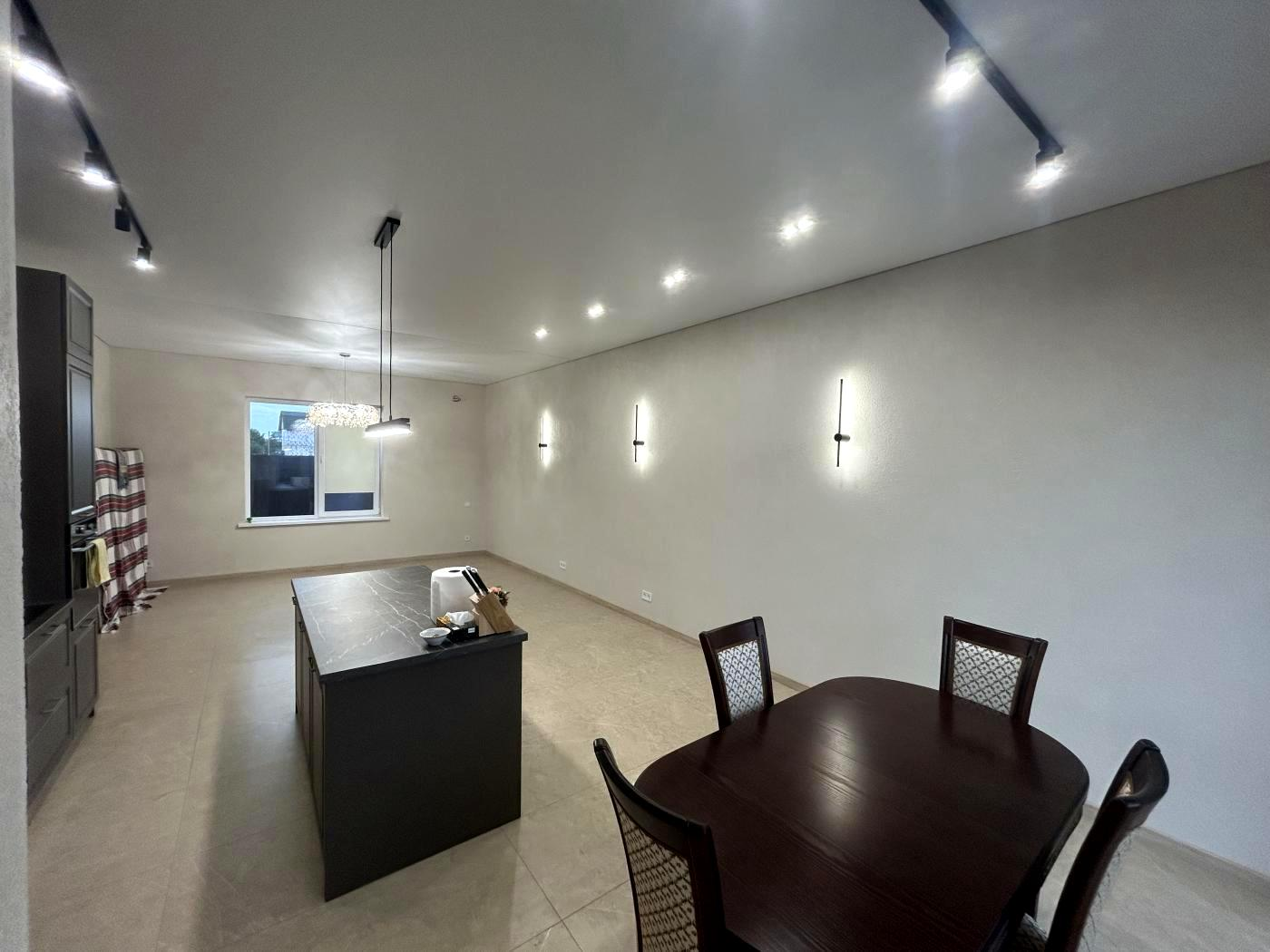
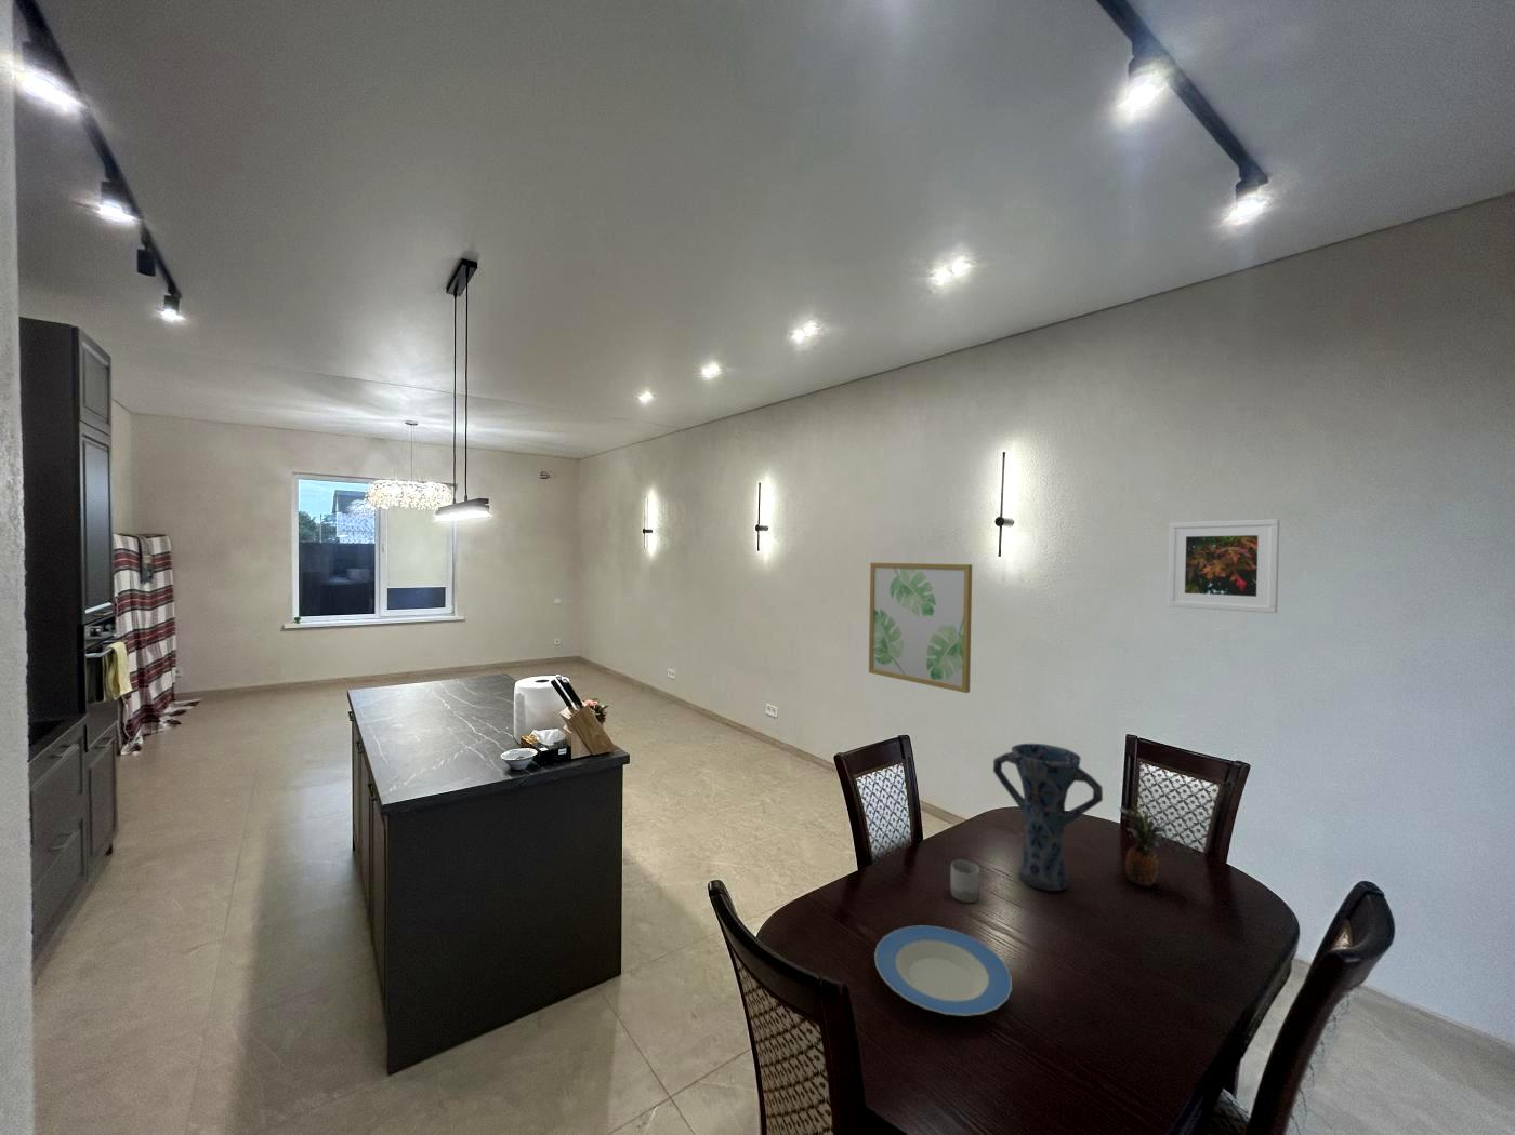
+ vase [993,743,1103,892]
+ fruit [1118,805,1169,887]
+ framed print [1167,517,1280,614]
+ plate [873,924,1013,1017]
+ cup [950,860,982,904]
+ wall art [868,562,973,694]
